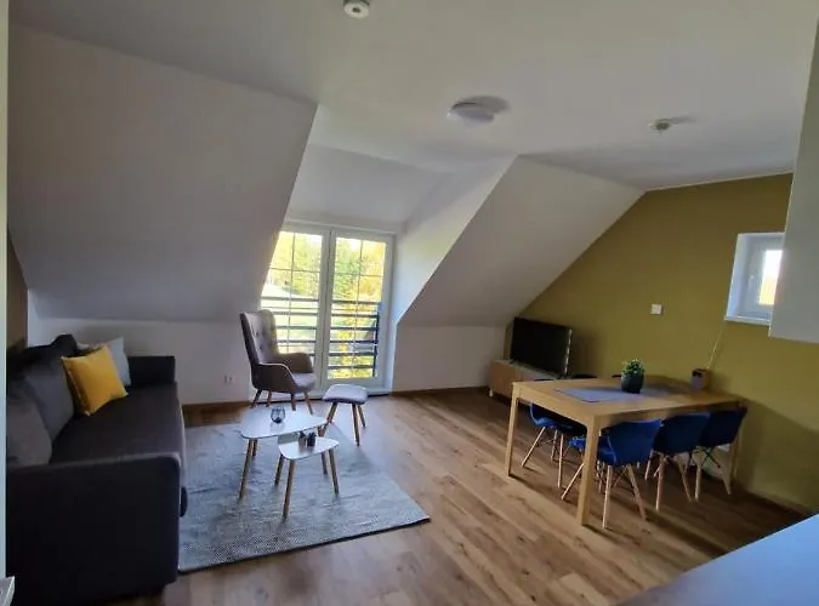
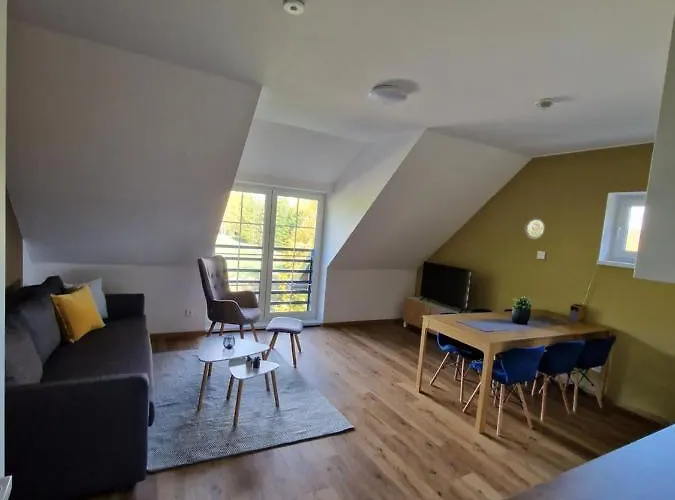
+ decorative plate [524,216,546,240]
